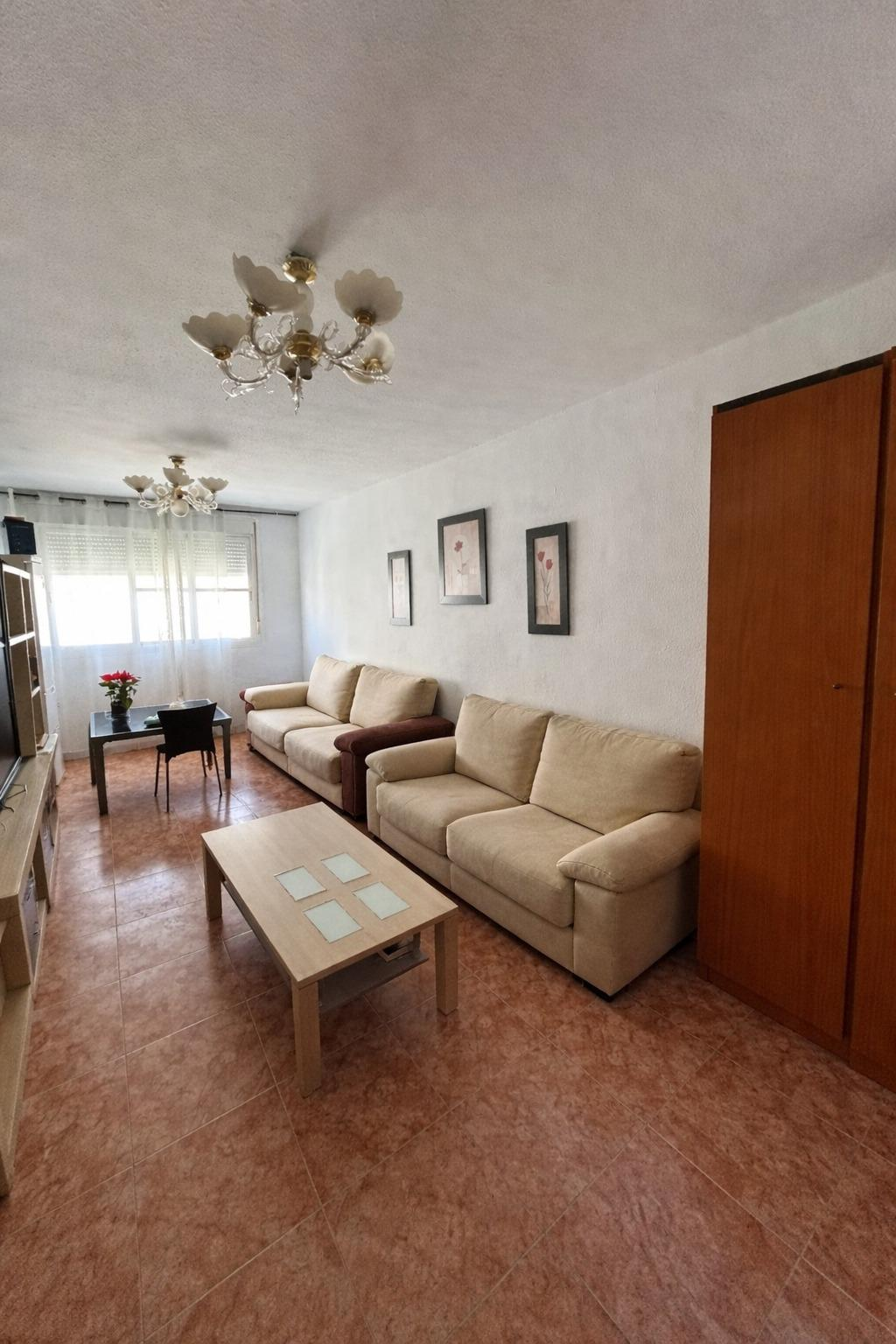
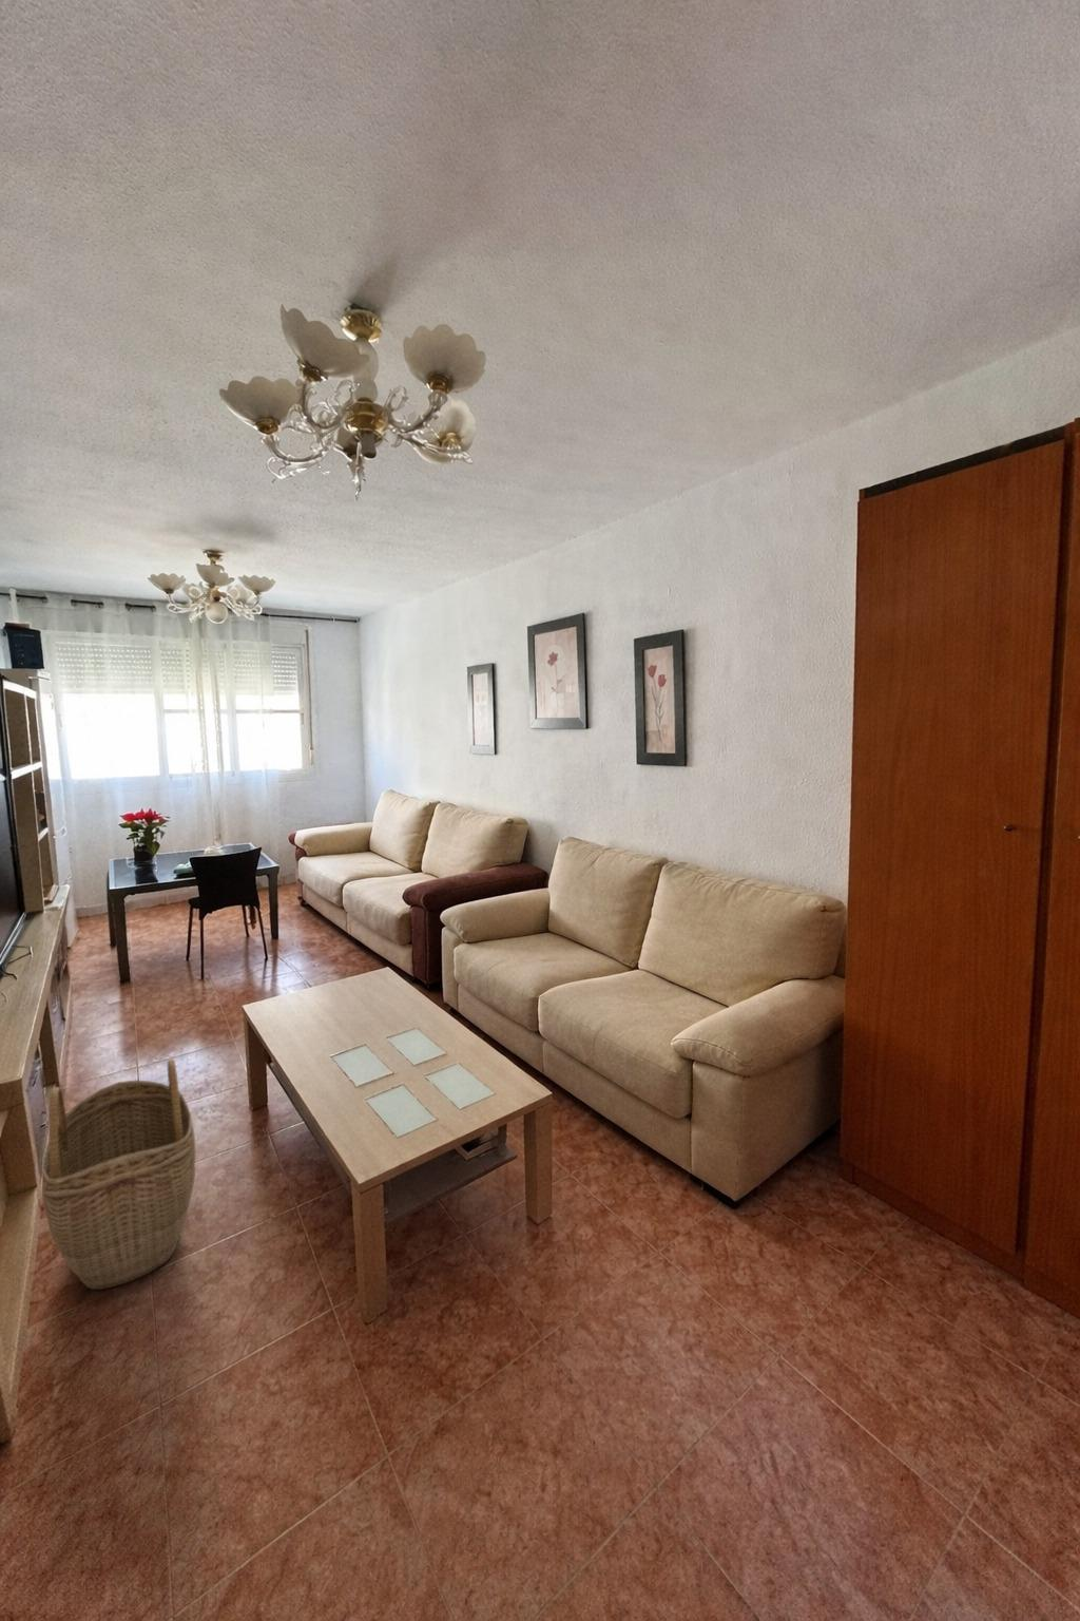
+ woven basket [41,1058,196,1291]
